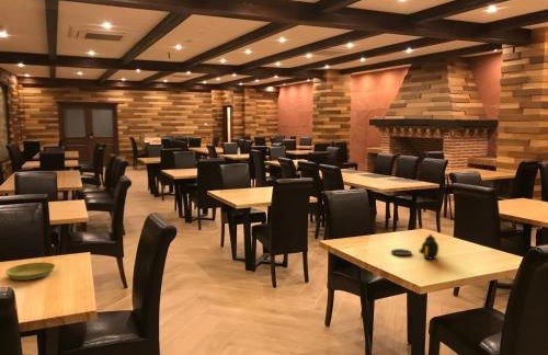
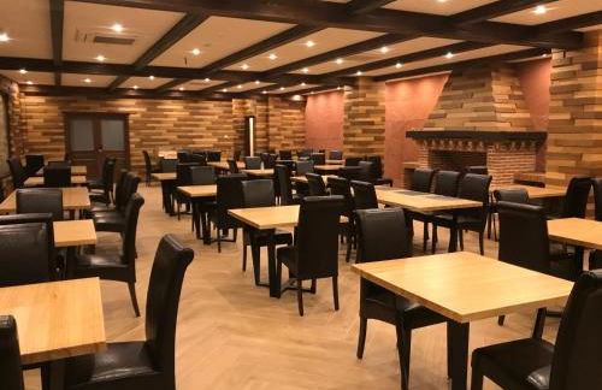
- saucer [4,261,56,282]
- teapot [390,232,439,261]
